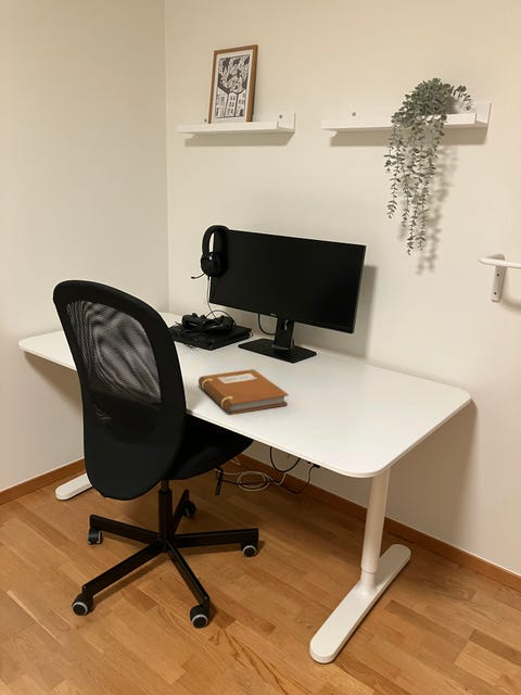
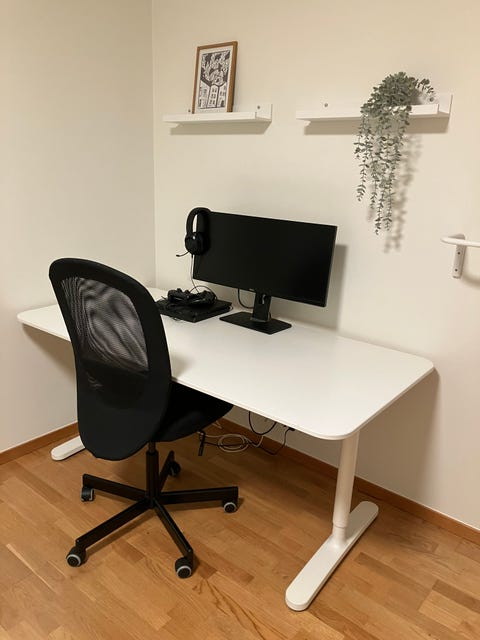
- notebook [198,368,290,415]
